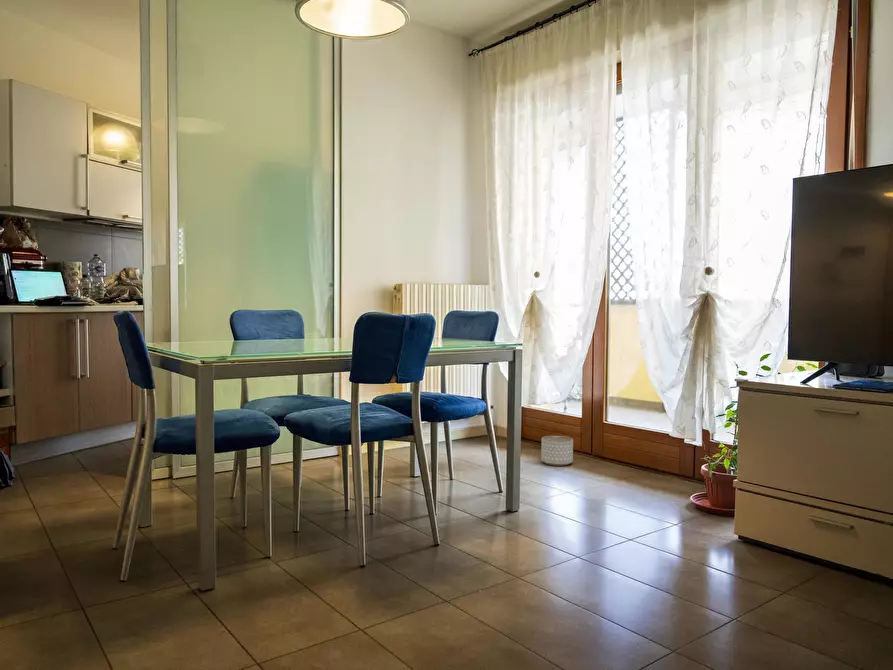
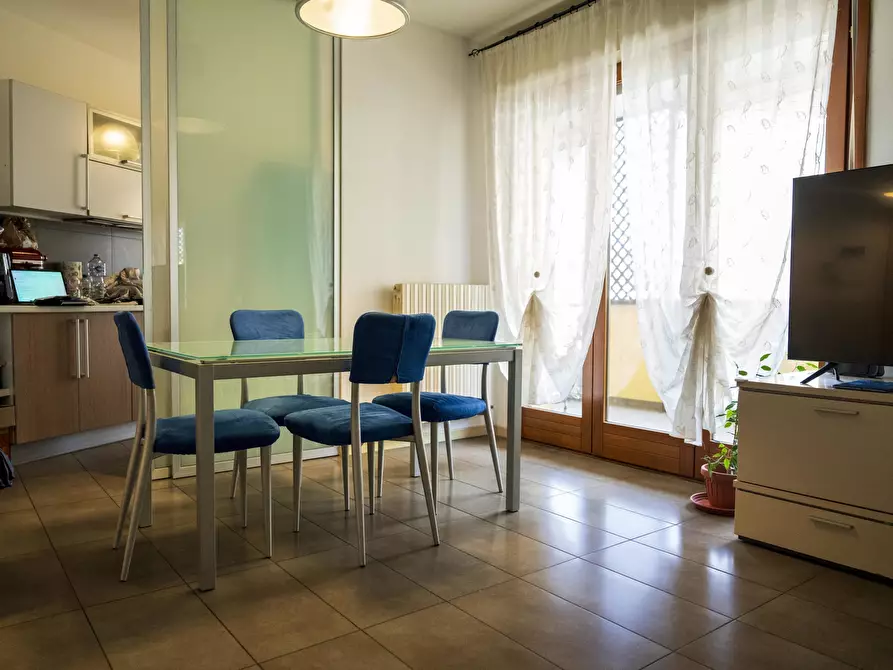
- planter [540,435,574,467]
